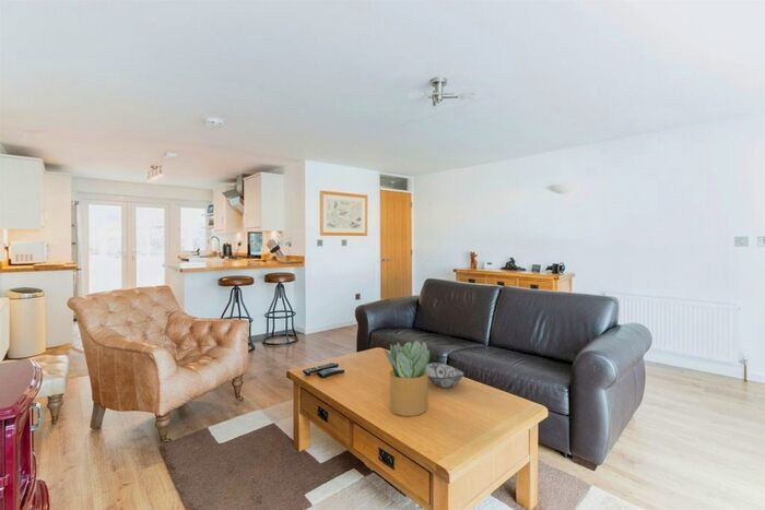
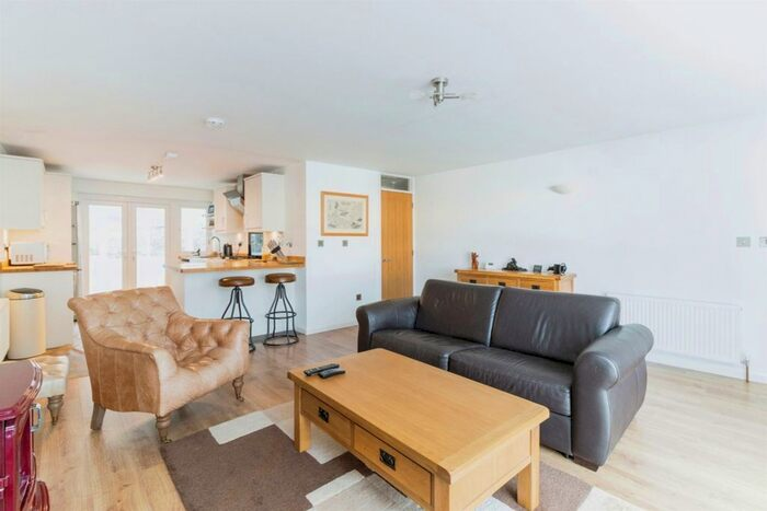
- potted plant [382,340,431,417]
- decorative bowl [425,361,466,389]
